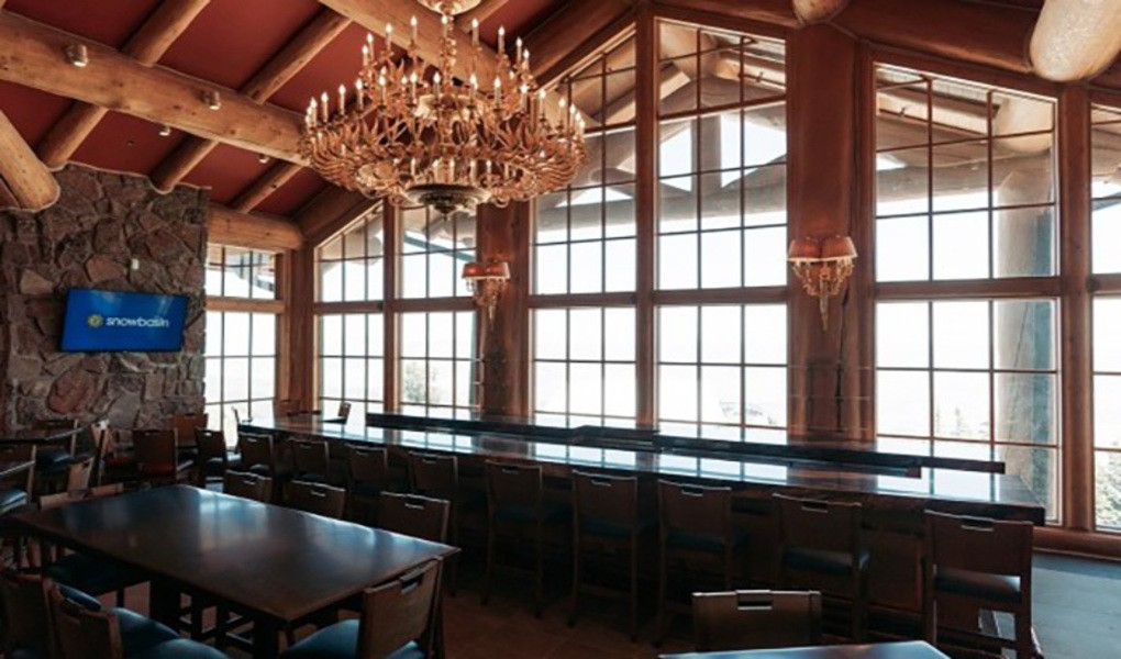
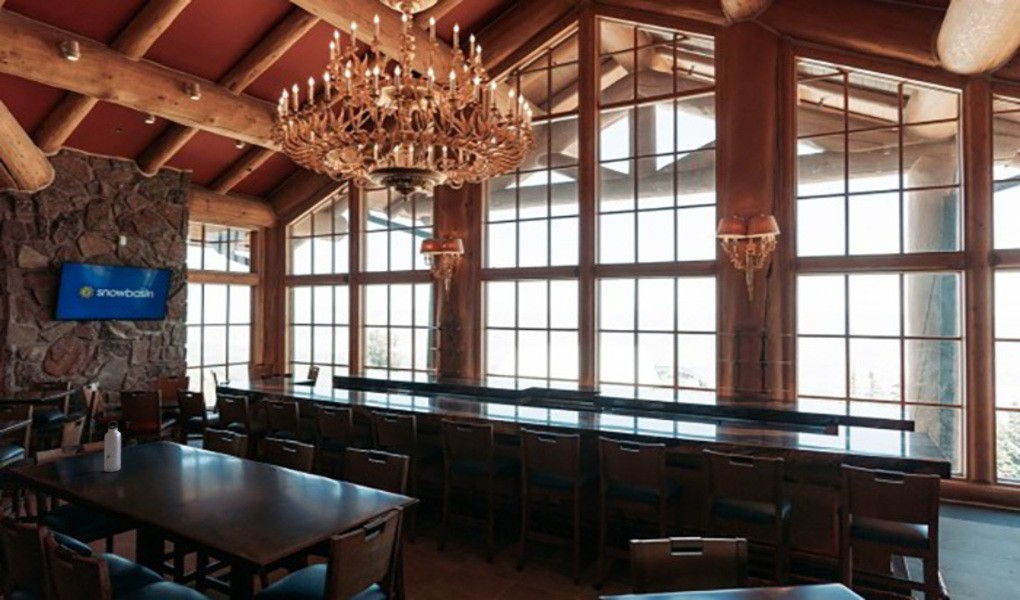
+ water bottle [103,420,122,473]
